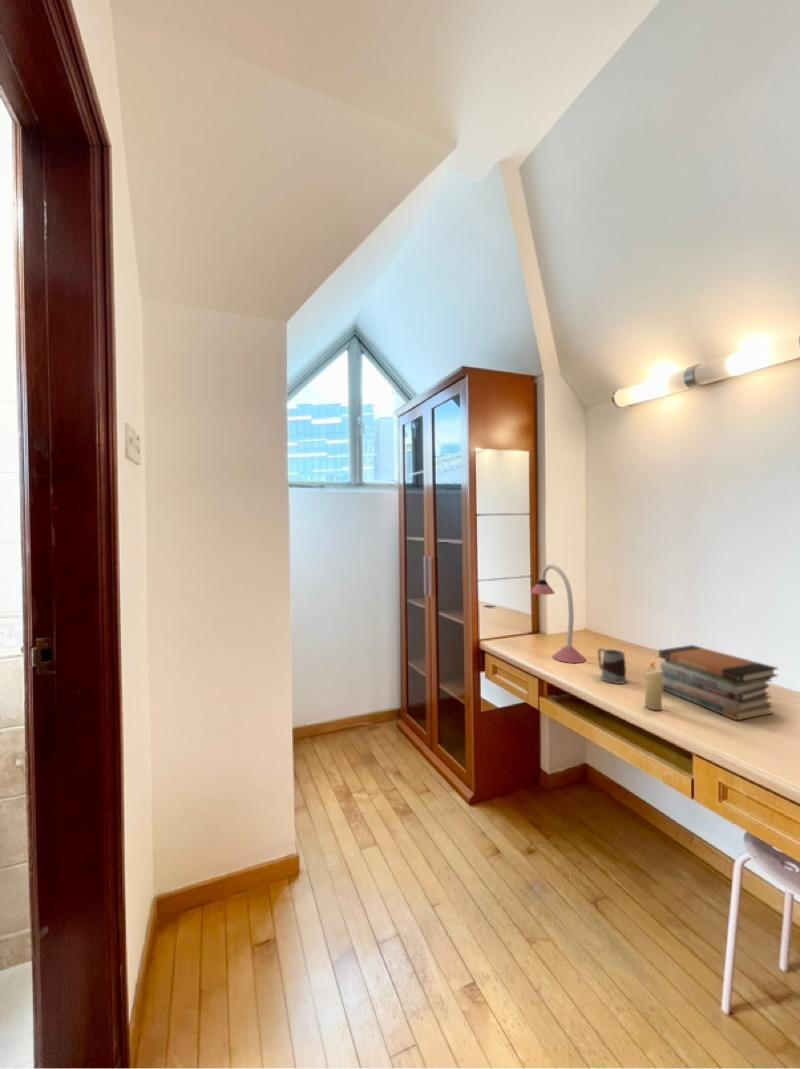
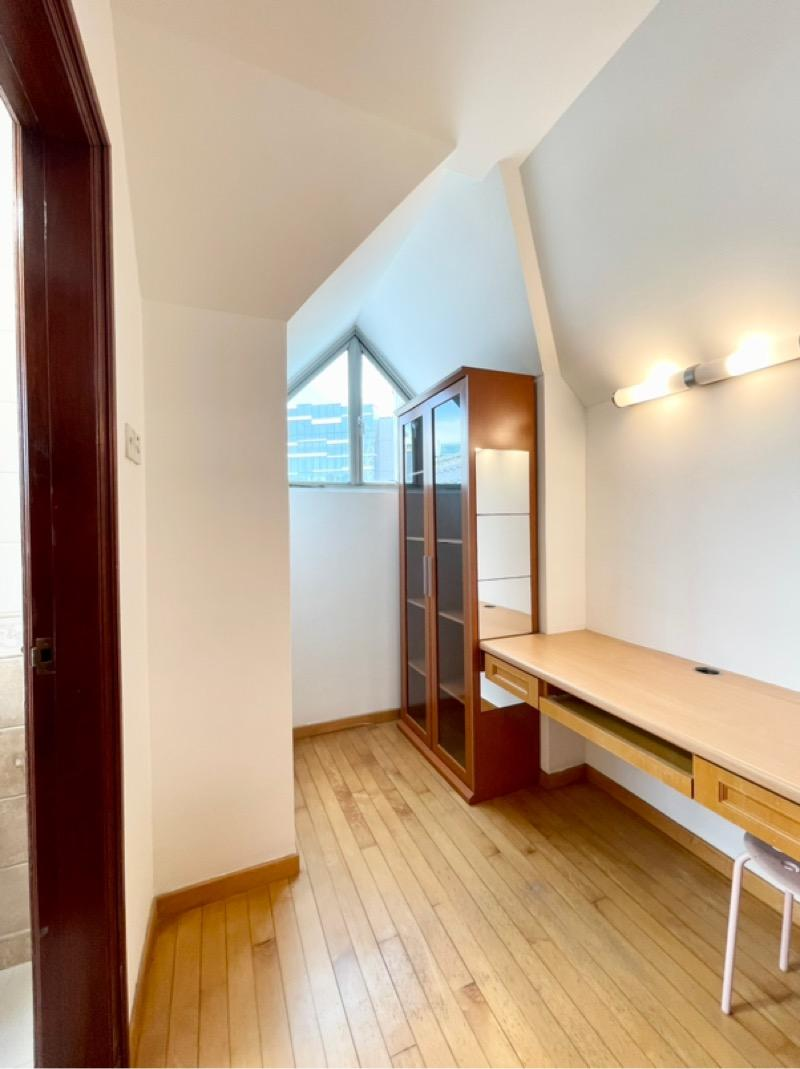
- candle [644,660,663,711]
- desk lamp [530,563,587,664]
- mug [597,647,628,685]
- book stack [658,644,779,722]
